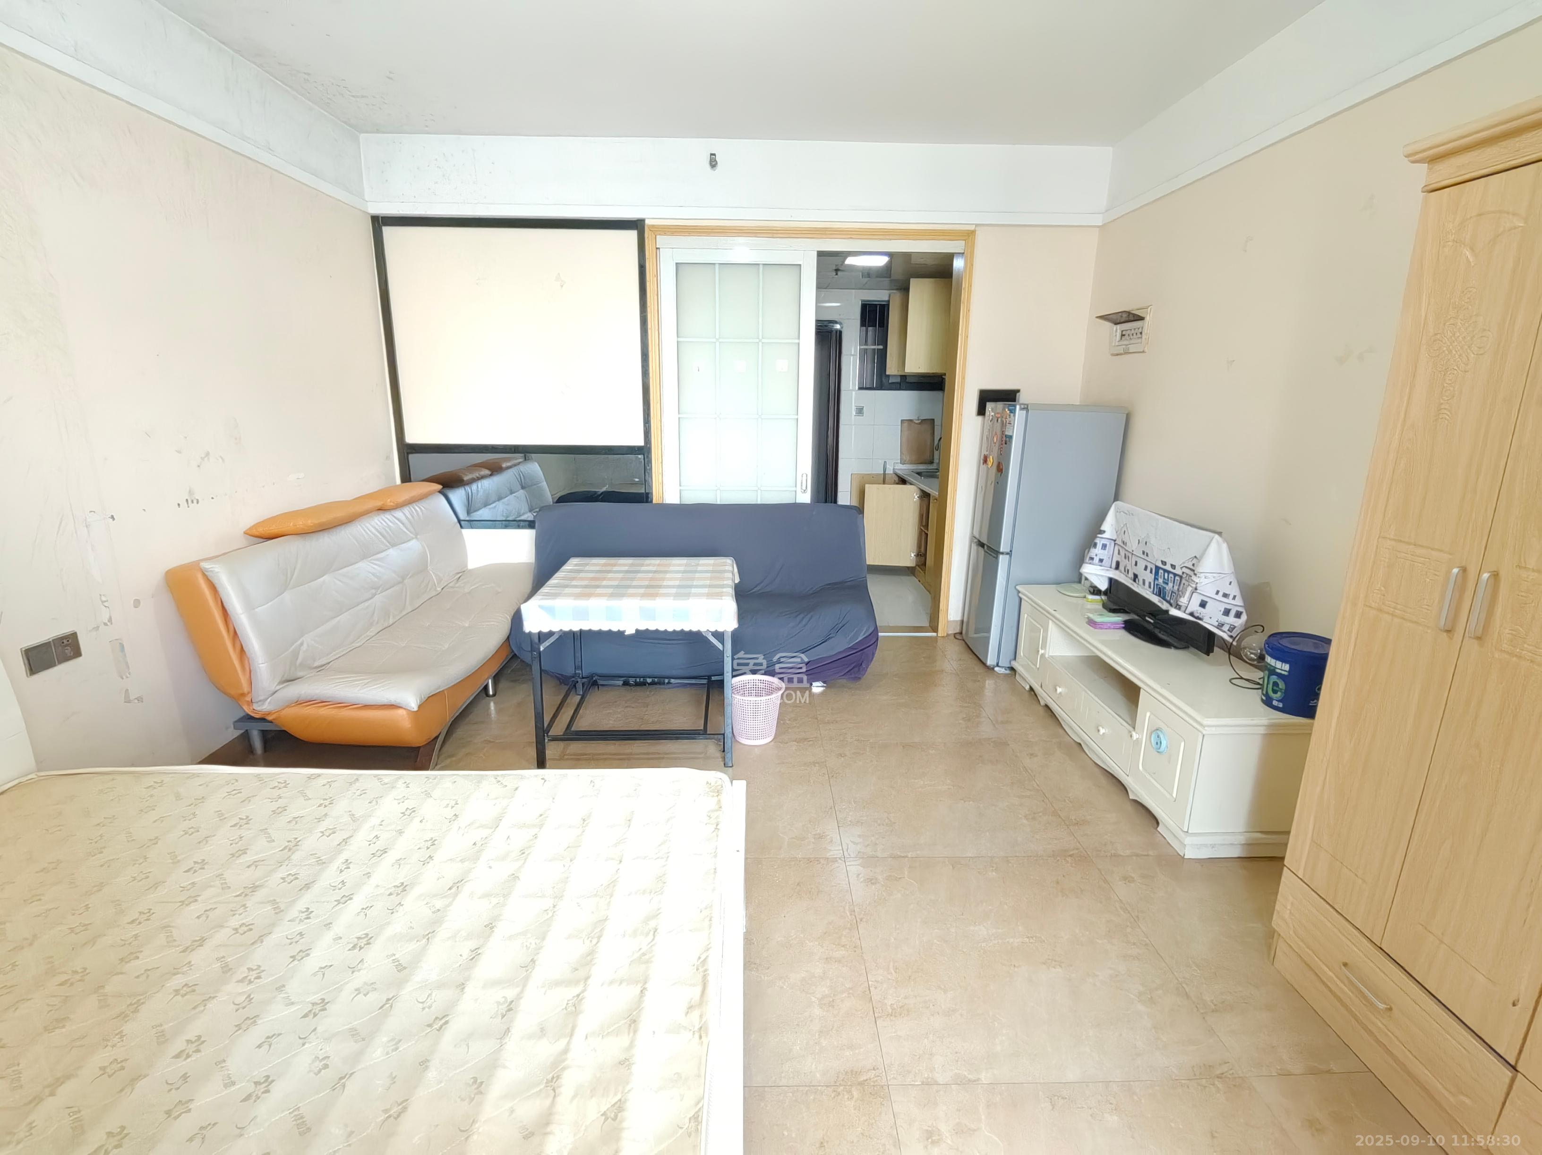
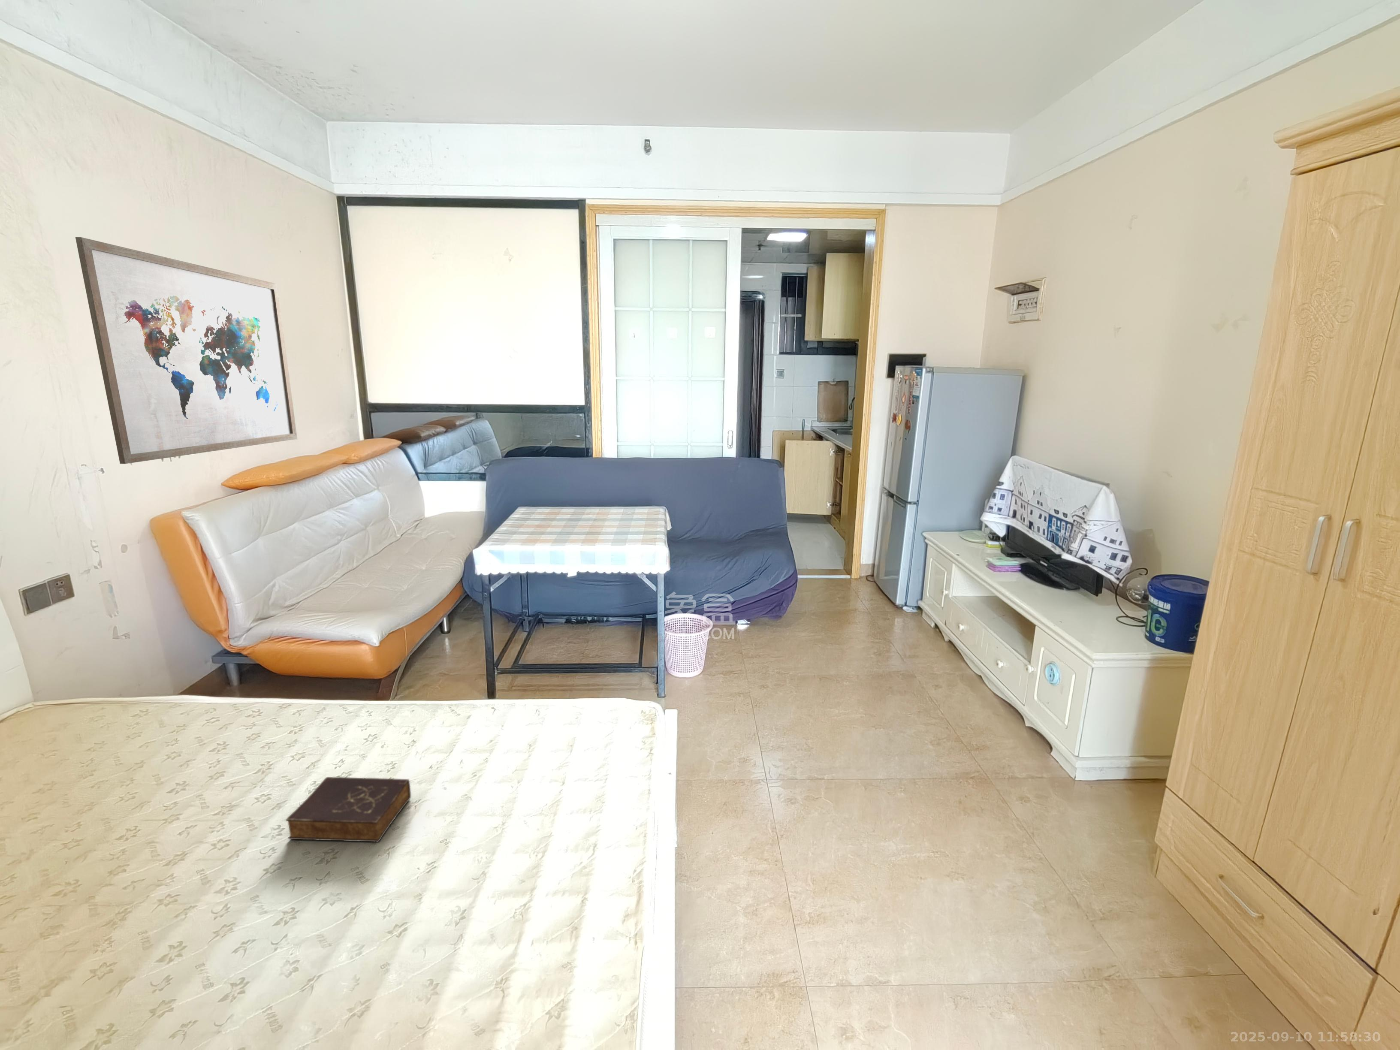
+ book [286,776,411,843]
+ wall art [75,237,298,464]
